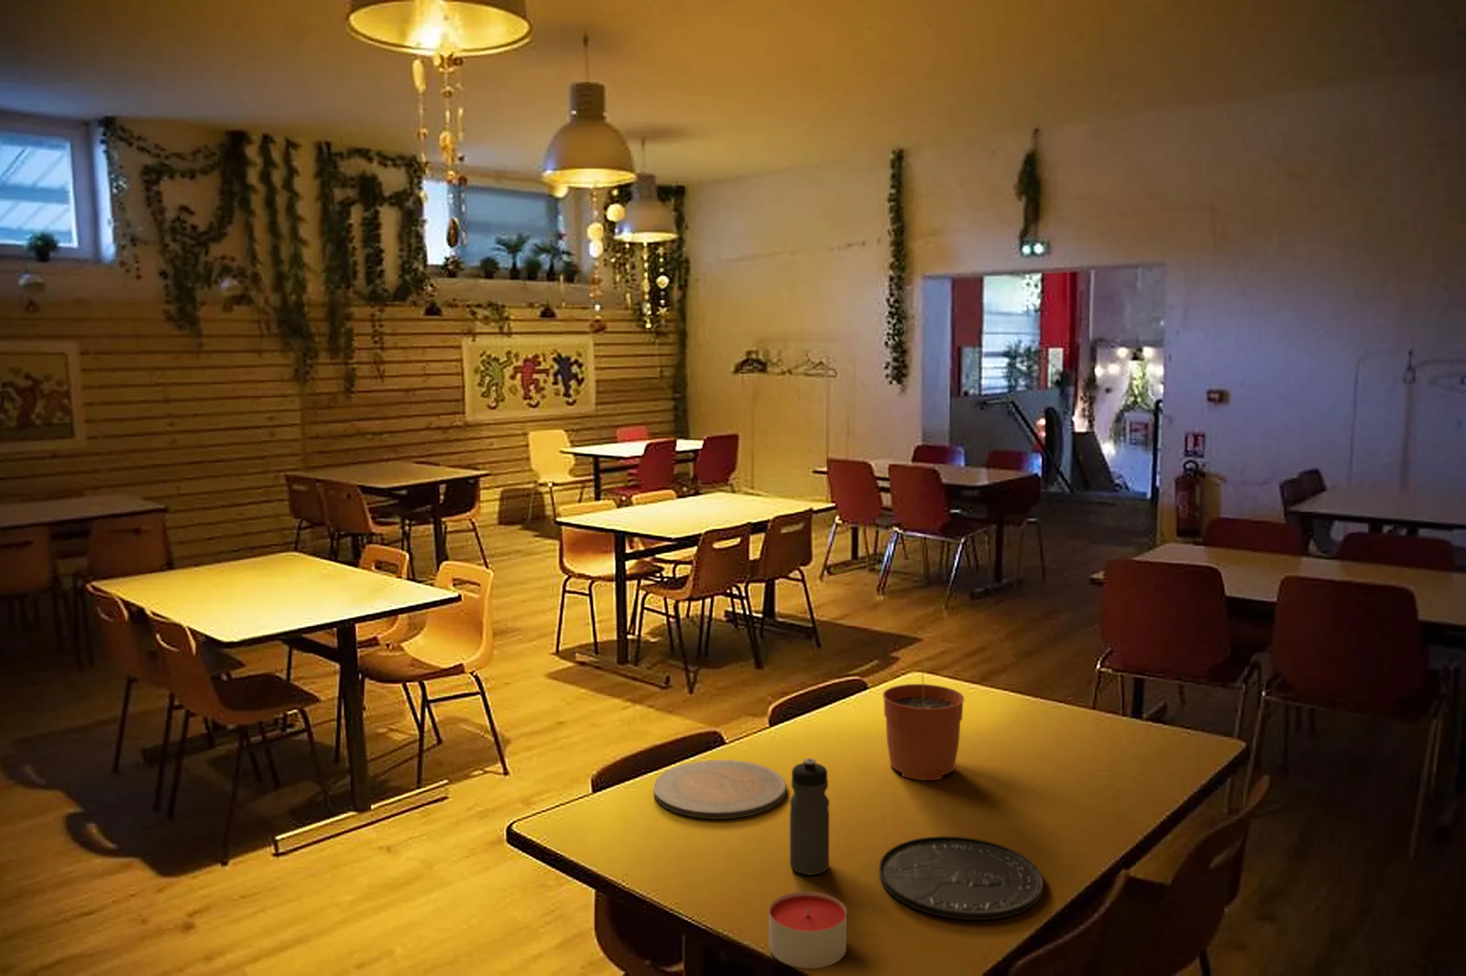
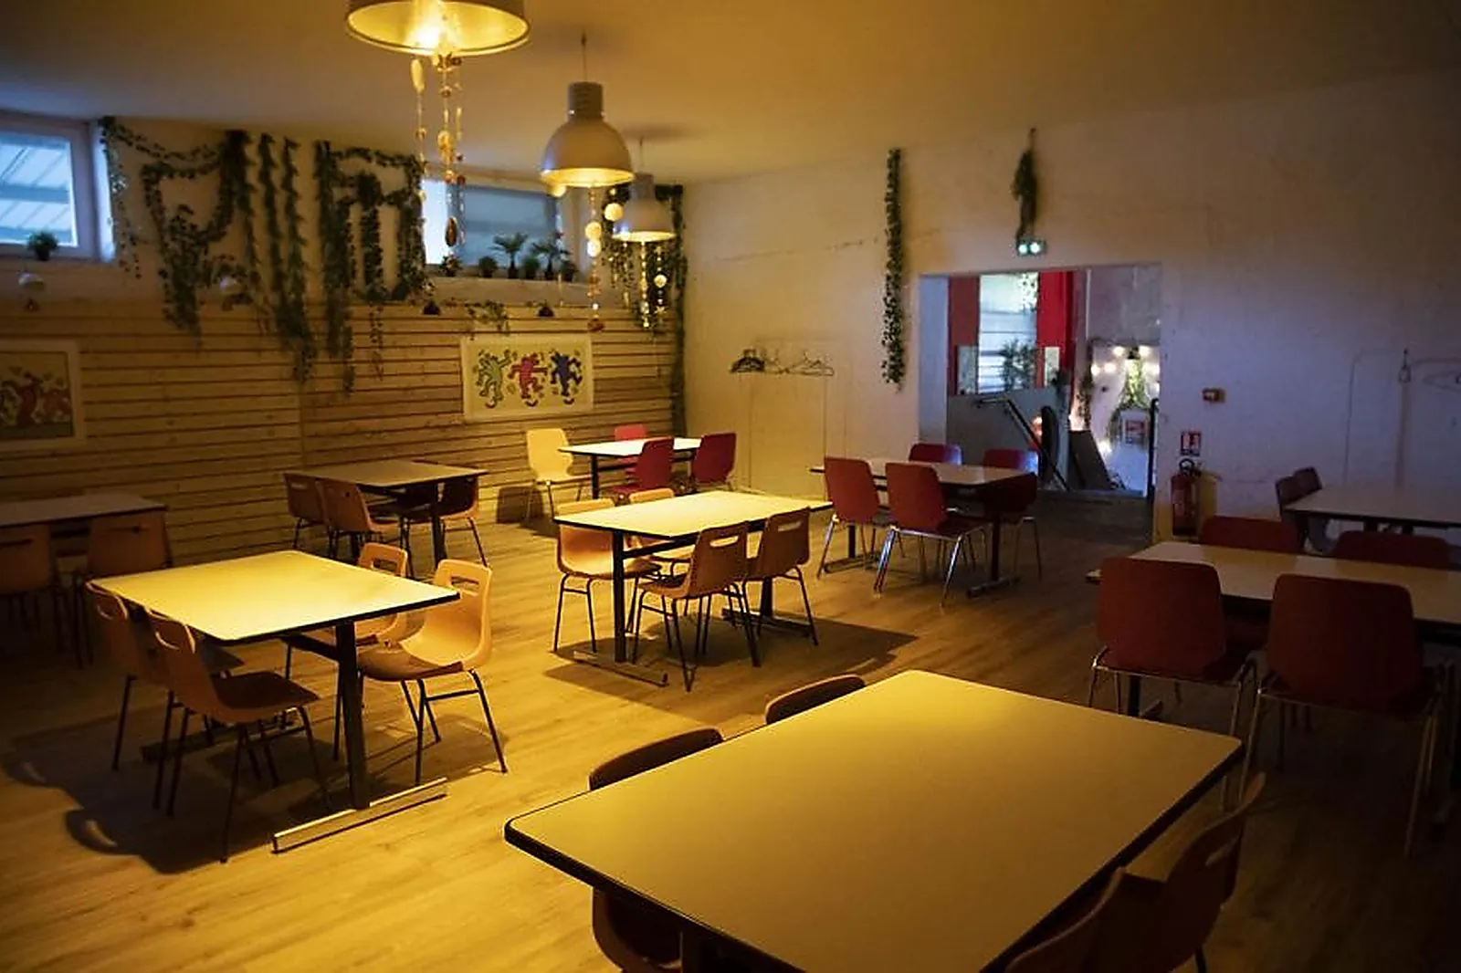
- candle [767,891,848,969]
- plate [653,759,787,820]
- plant pot [882,654,965,781]
- plate [879,835,1043,922]
- water bottle [789,757,831,876]
